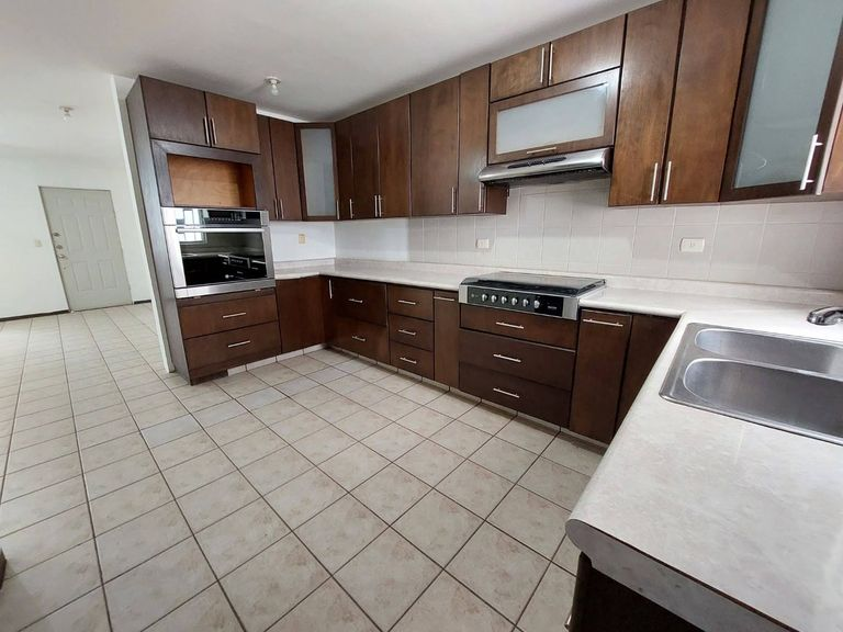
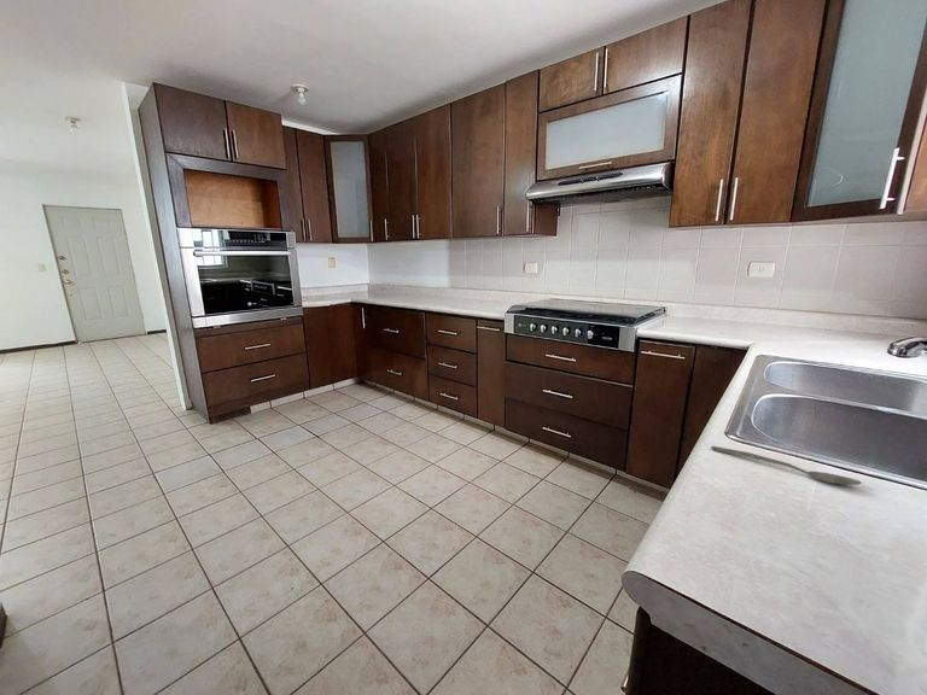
+ spoon [710,445,863,486]
